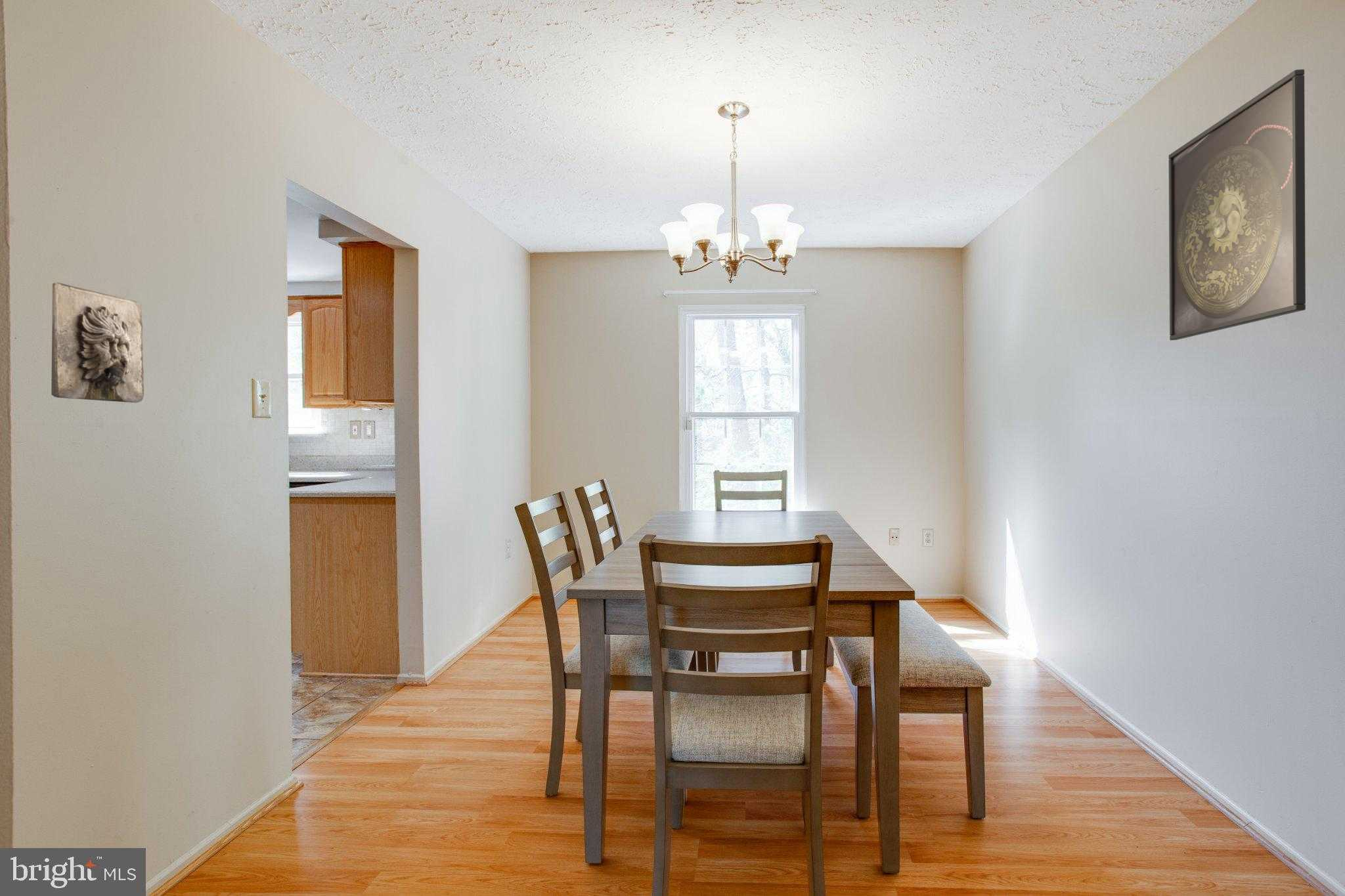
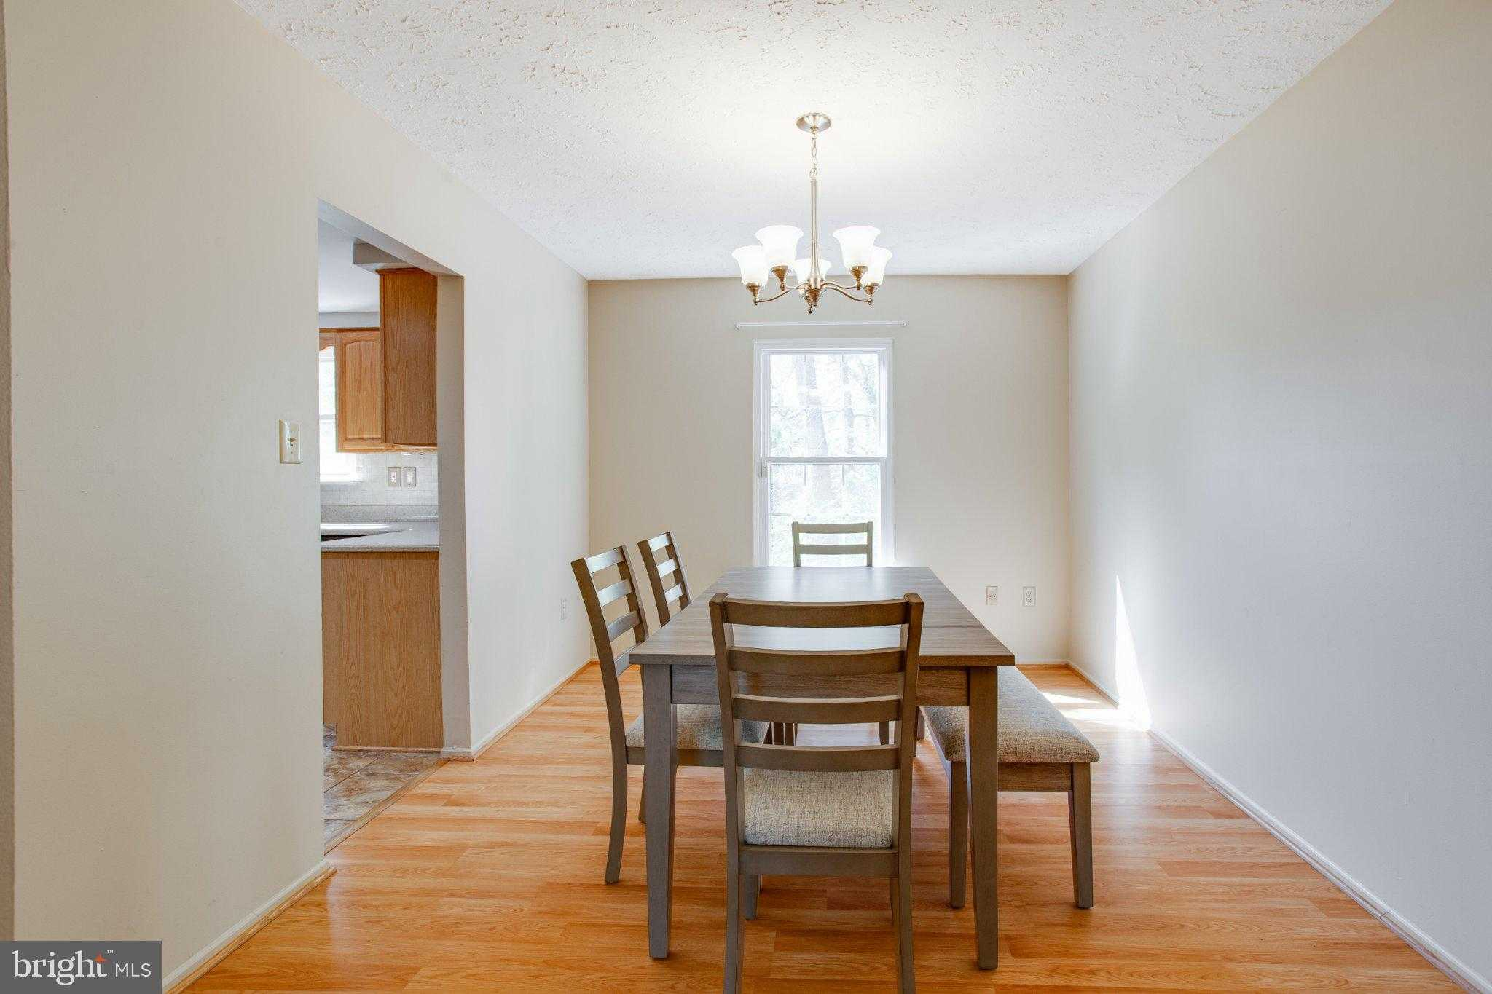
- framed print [1168,69,1306,341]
- wall relief [51,282,144,404]
